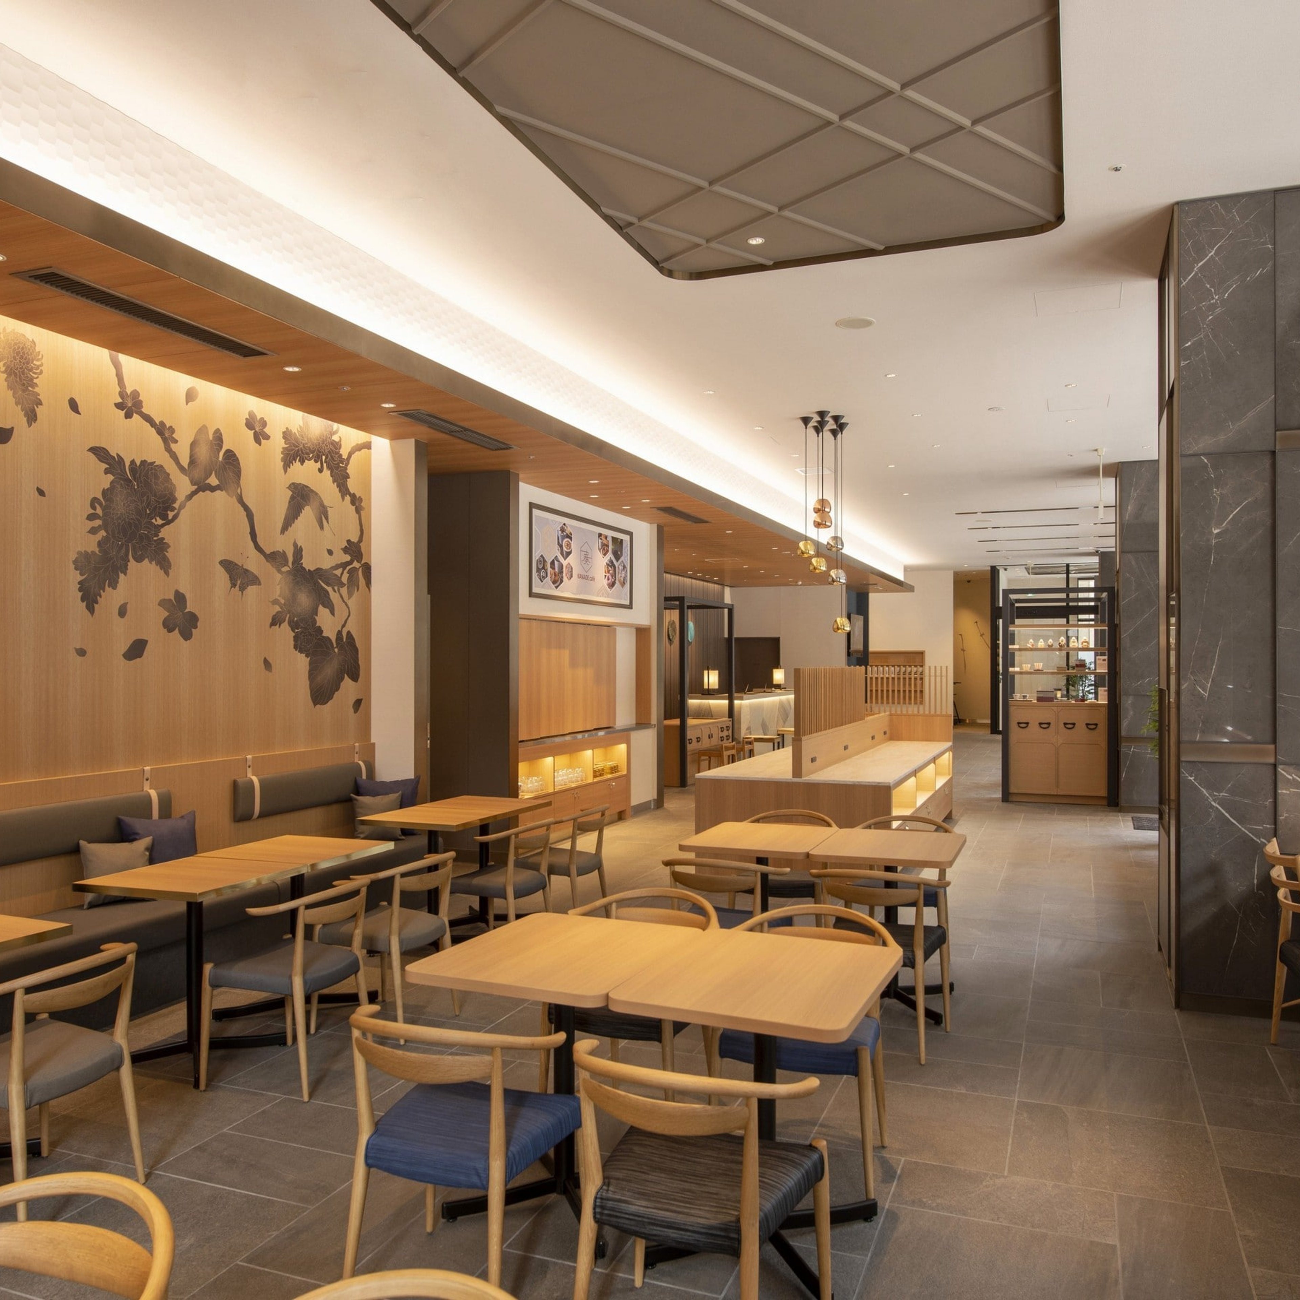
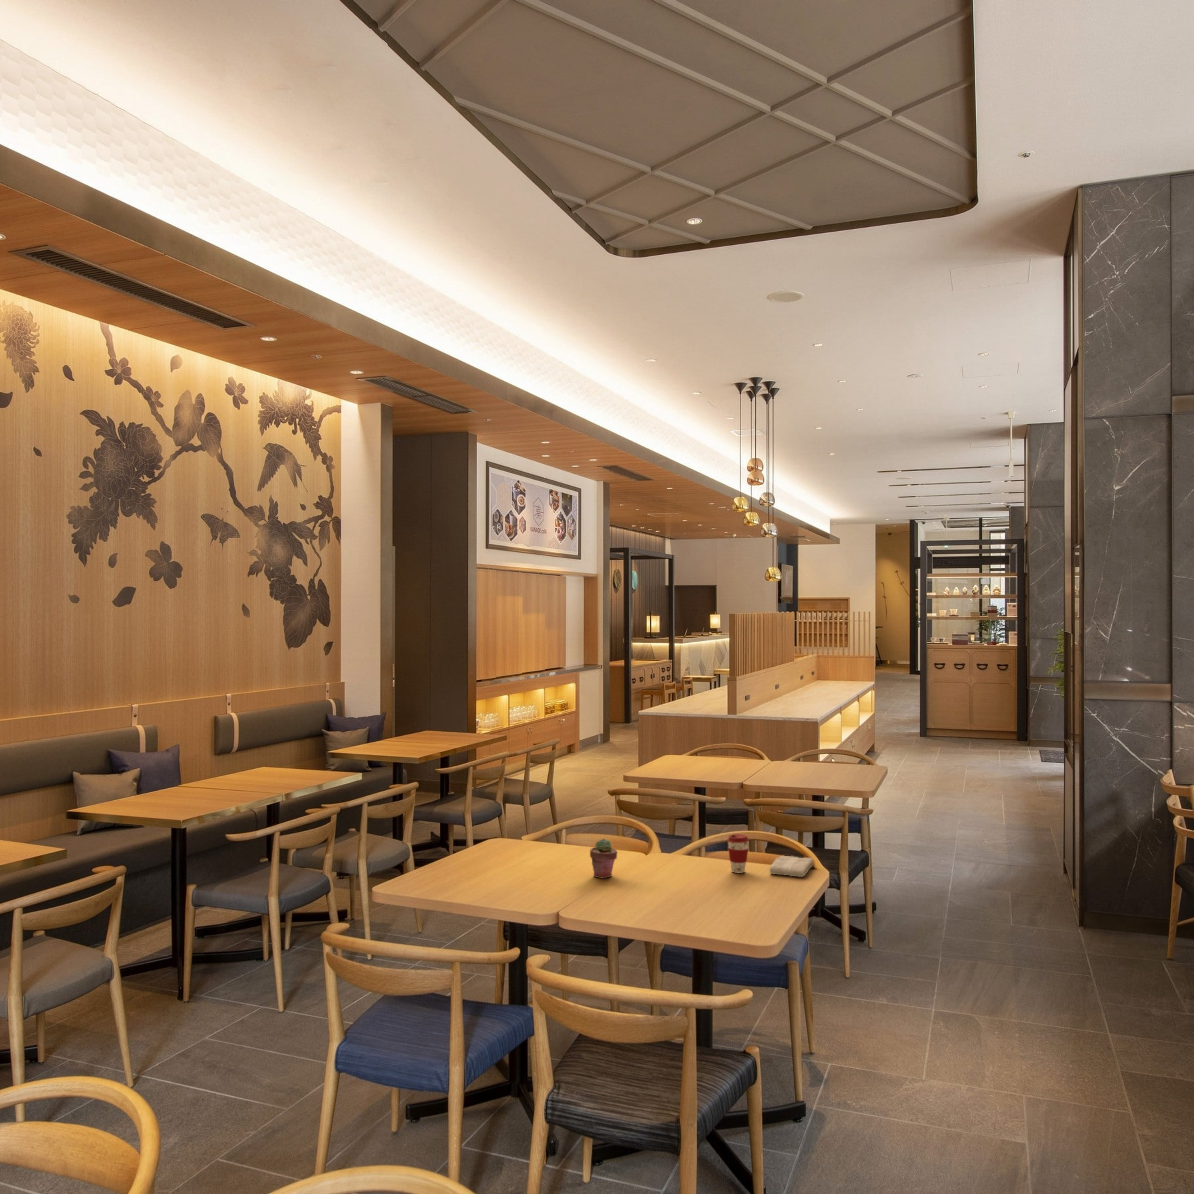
+ washcloth [770,855,813,877]
+ potted succulent [589,839,618,878]
+ coffee cup [727,834,750,874]
